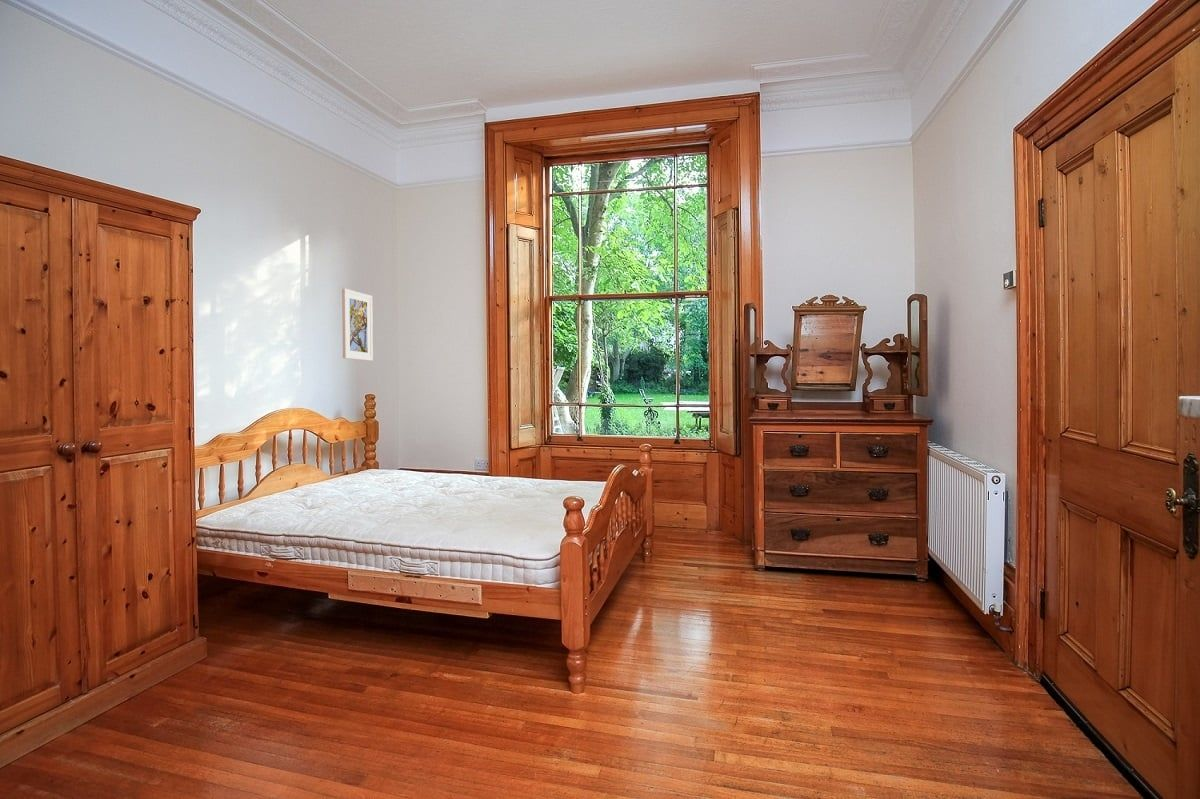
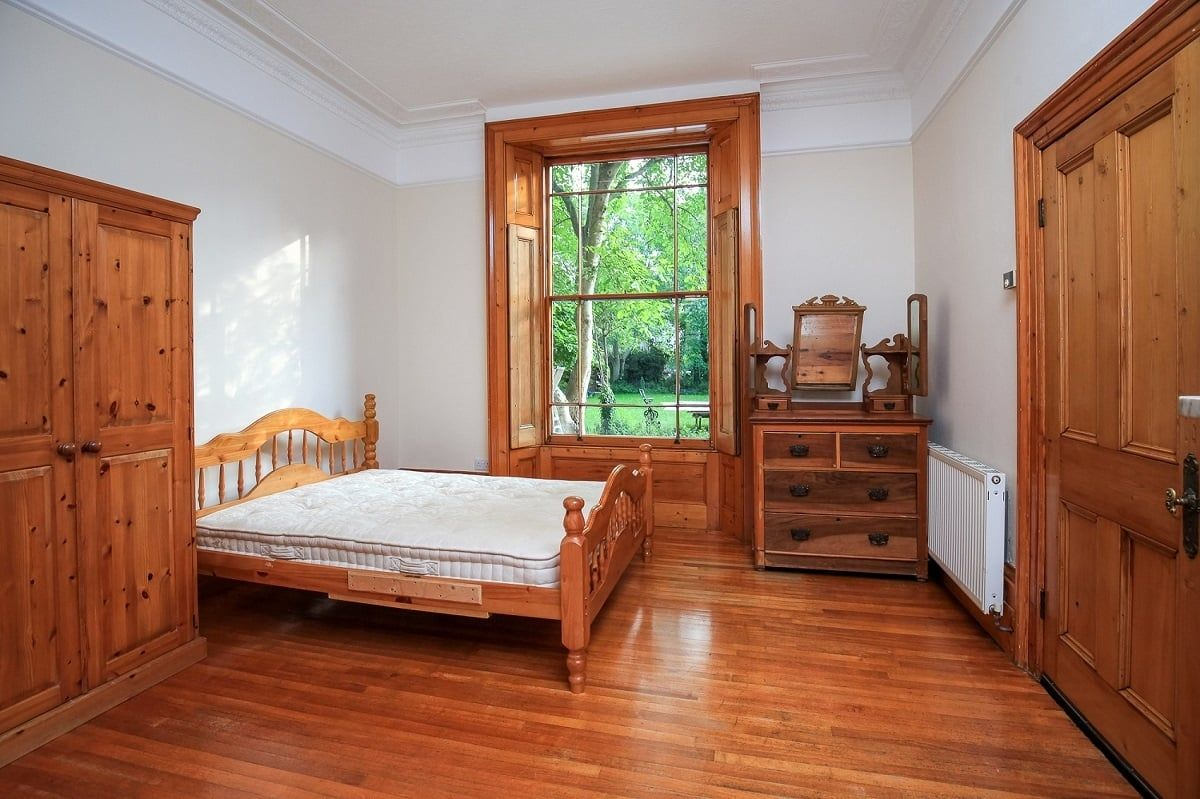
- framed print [341,288,374,362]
